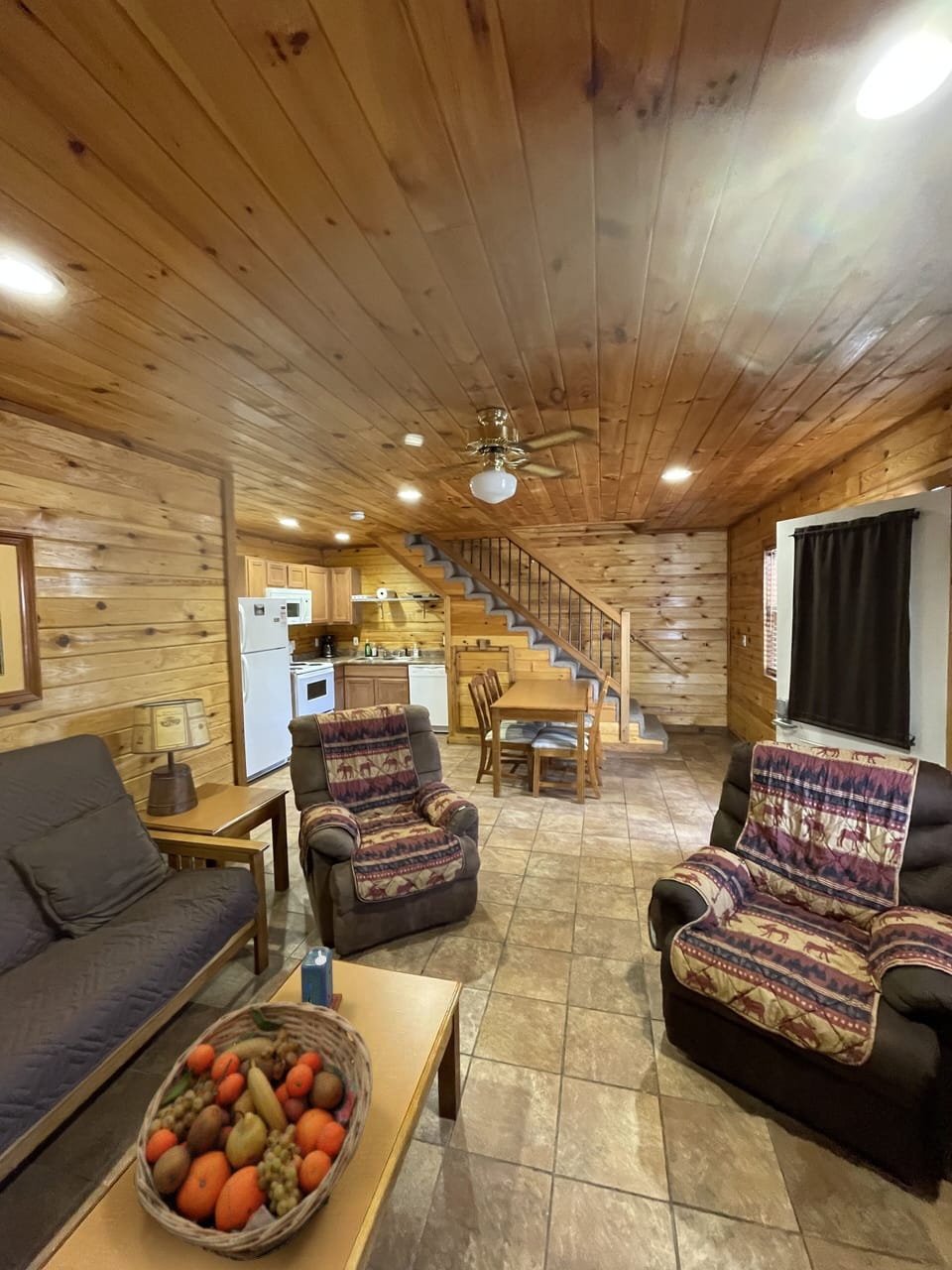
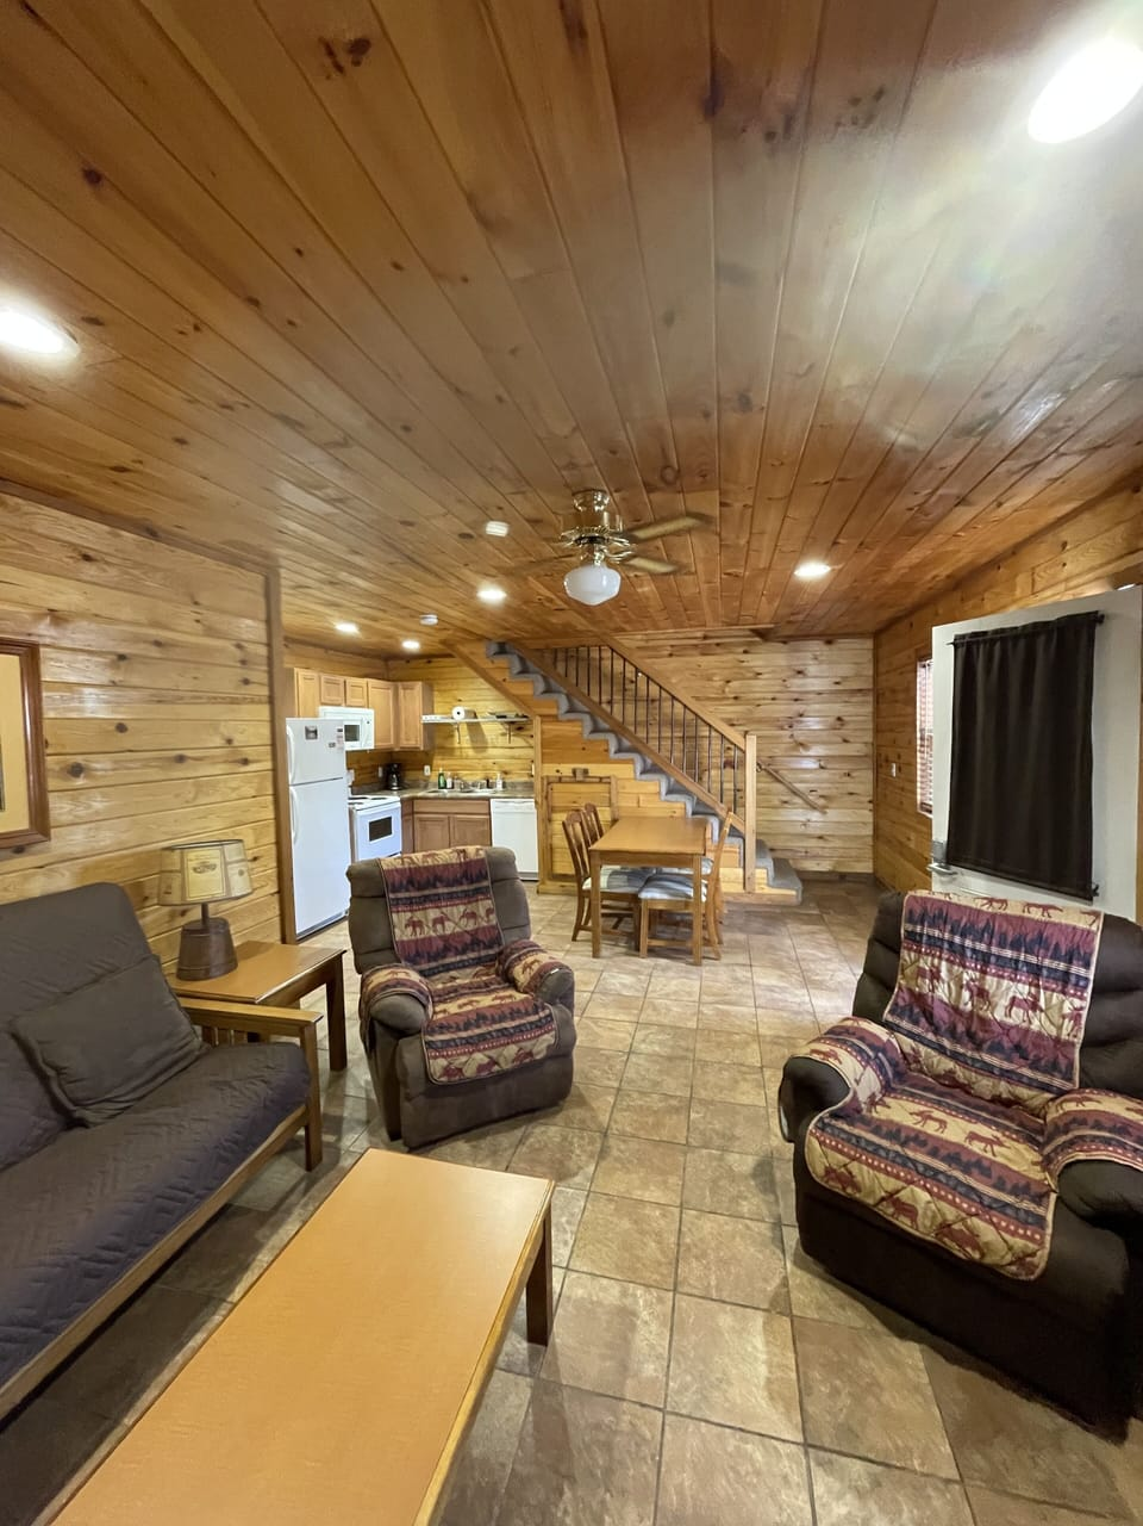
- fruit basket [133,1000,374,1262]
- candle [299,946,343,1026]
